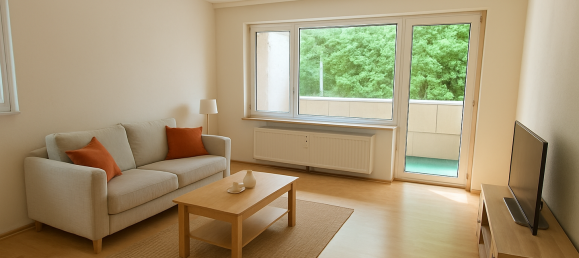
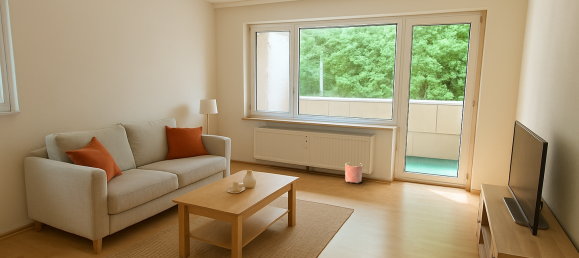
+ planter [344,162,363,184]
